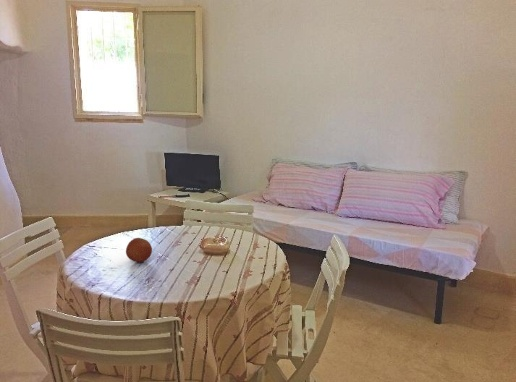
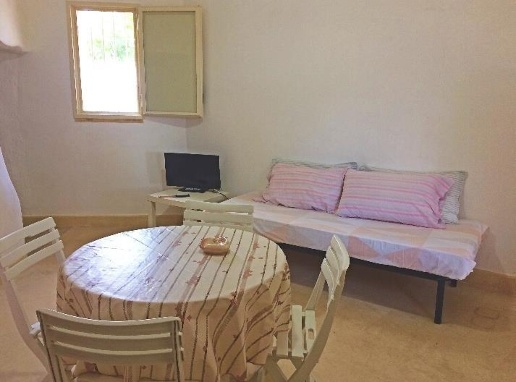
- fruit [125,237,153,263]
